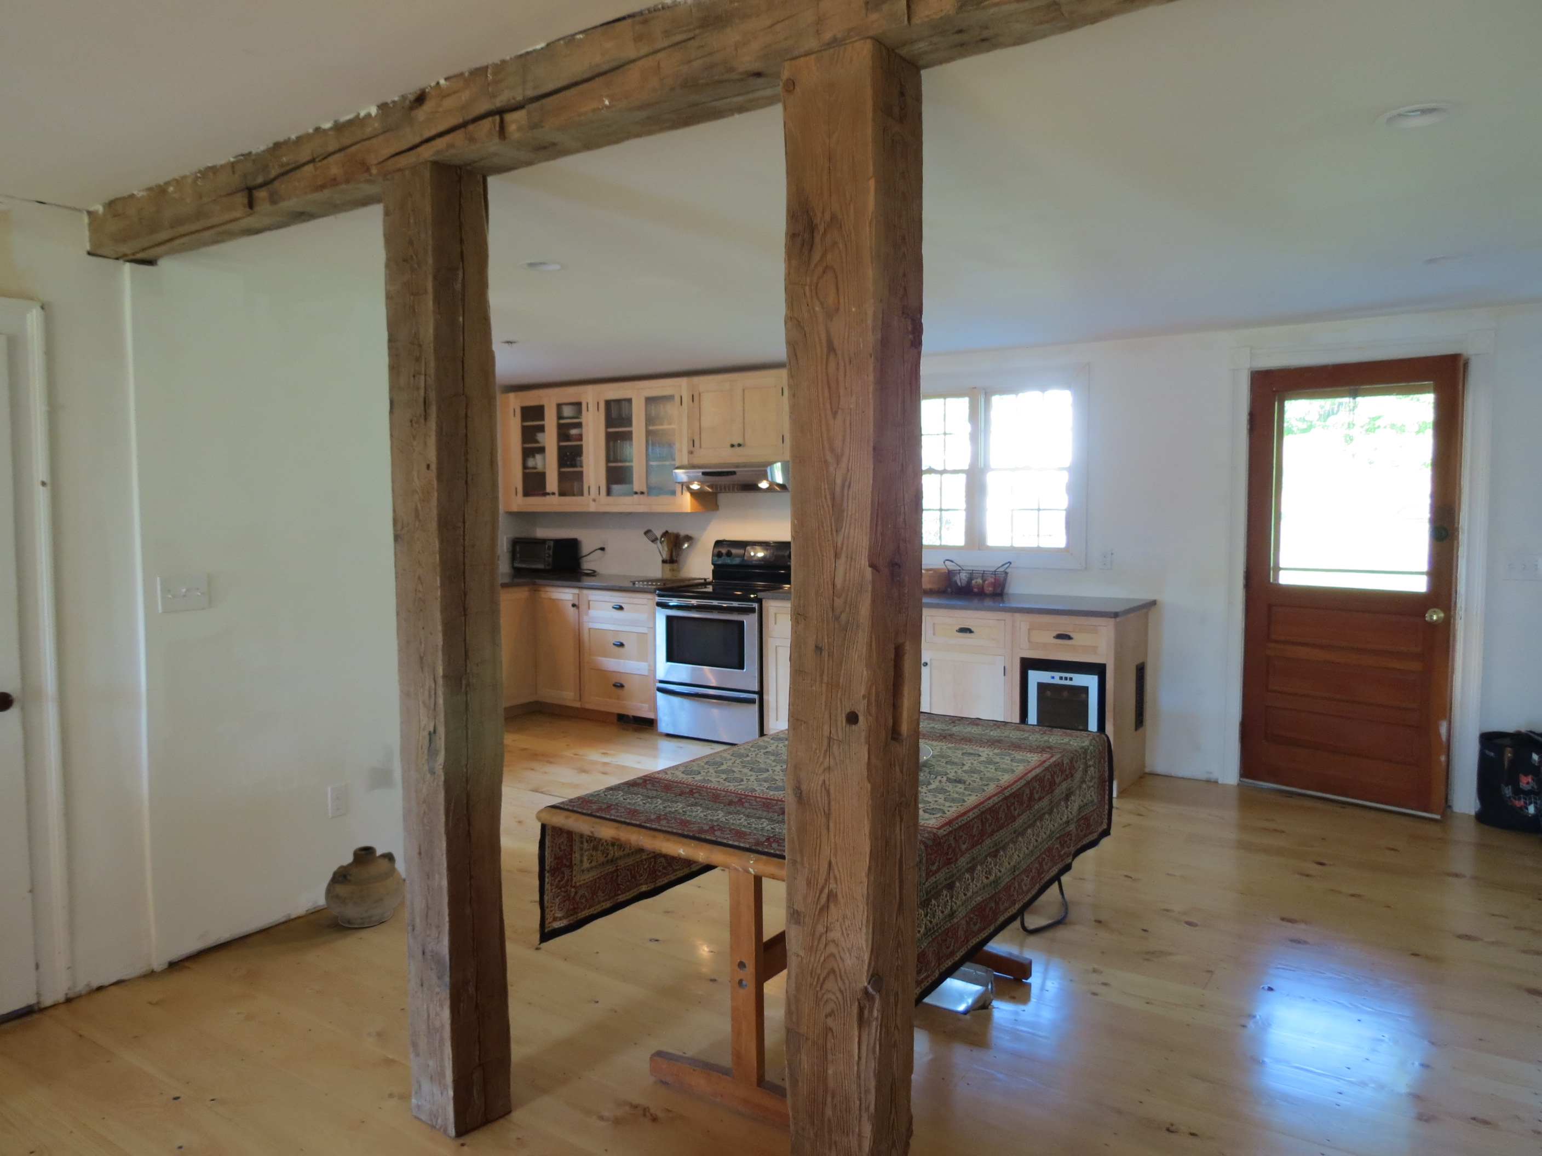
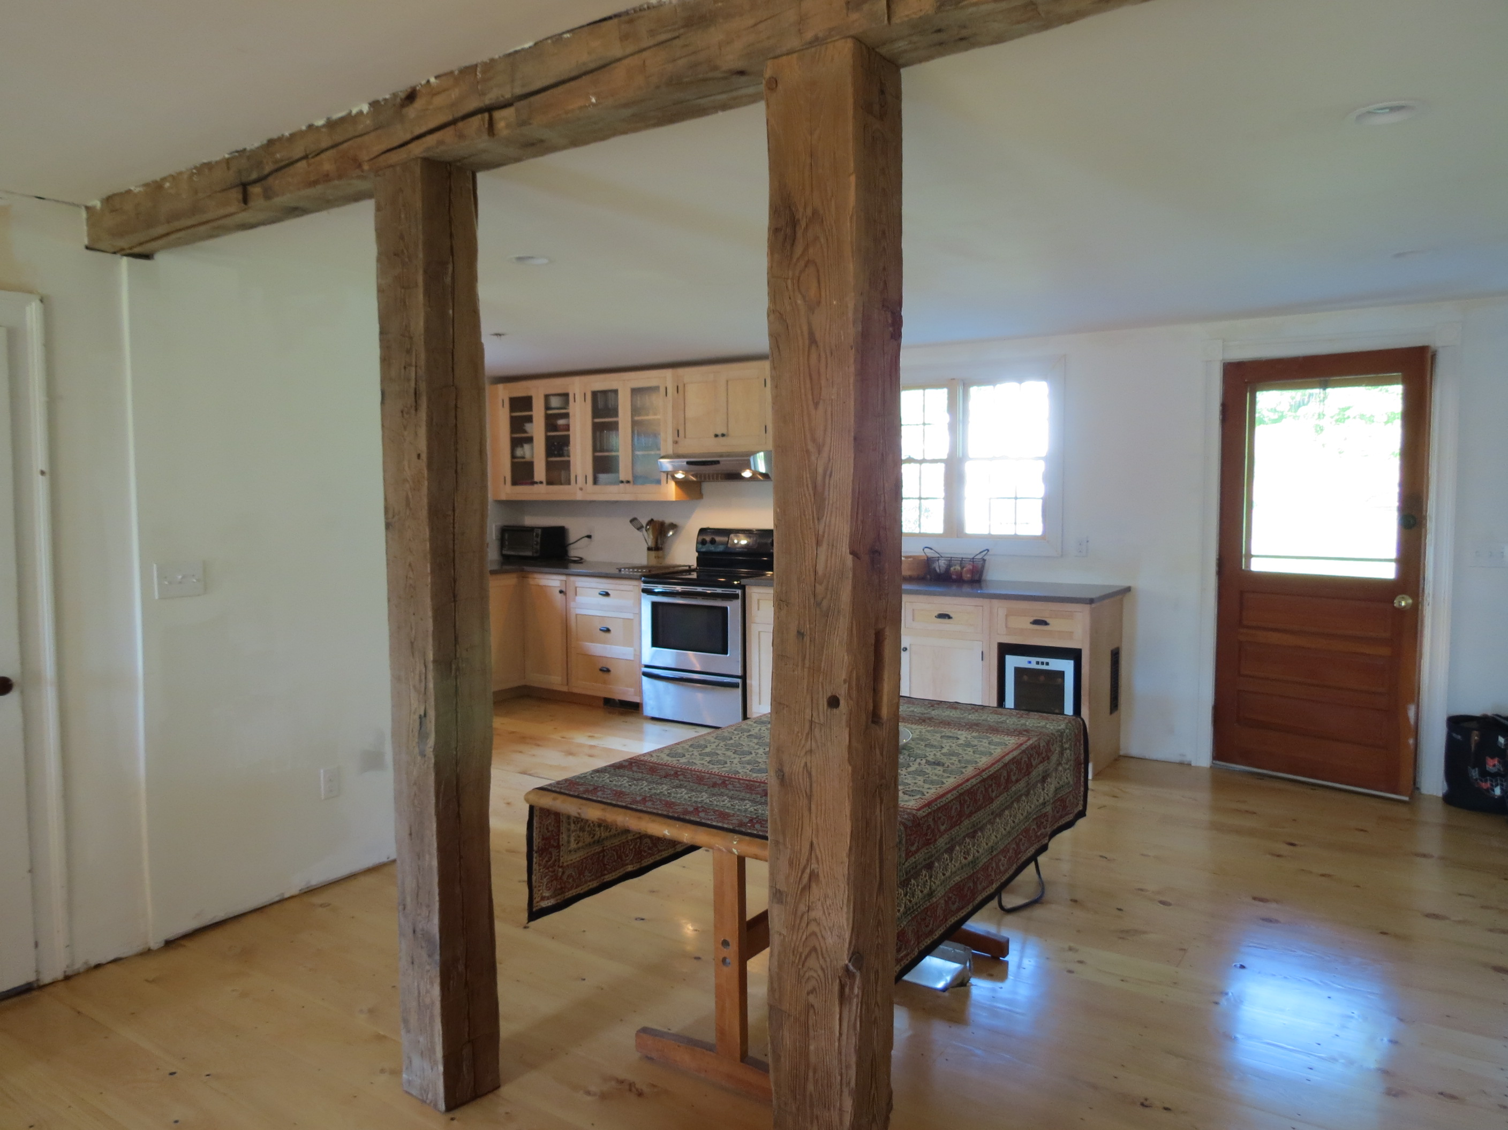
- ceramic jug [324,845,404,928]
